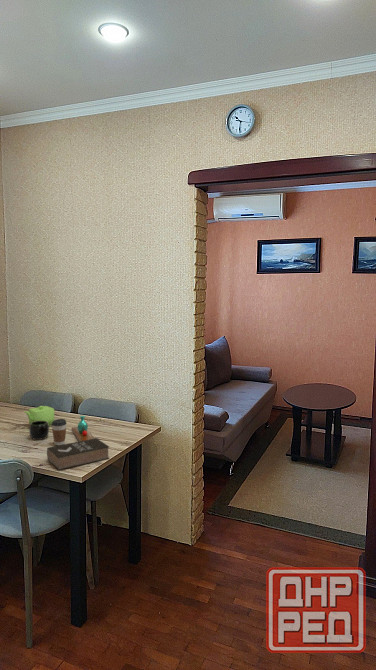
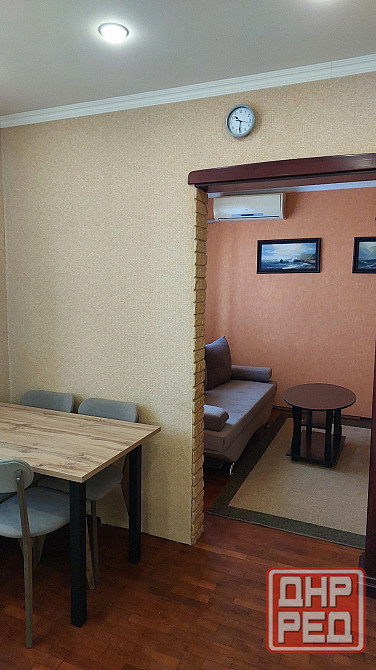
- coffee cup [51,418,68,446]
- vase [71,415,95,442]
- teapot [24,405,55,427]
- book [46,437,110,471]
- mug [28,421,50,441]
